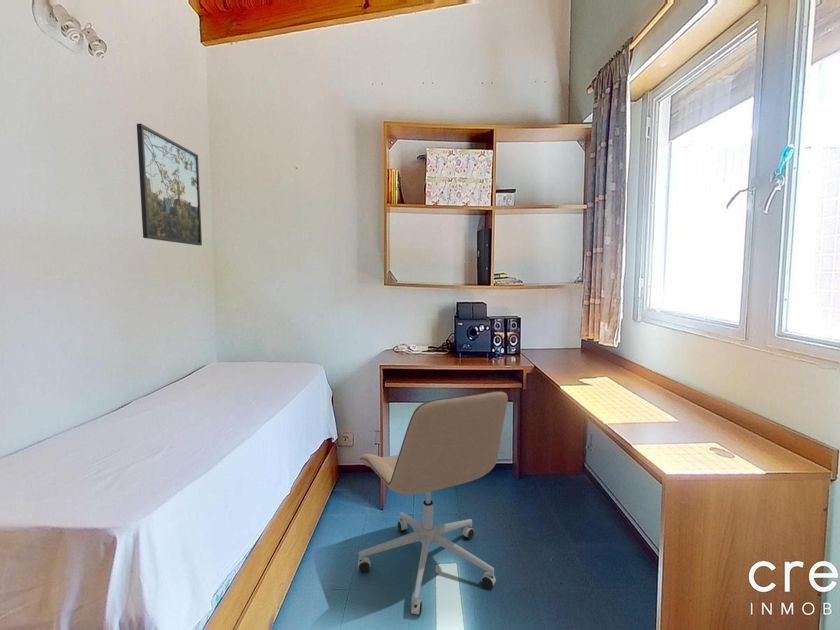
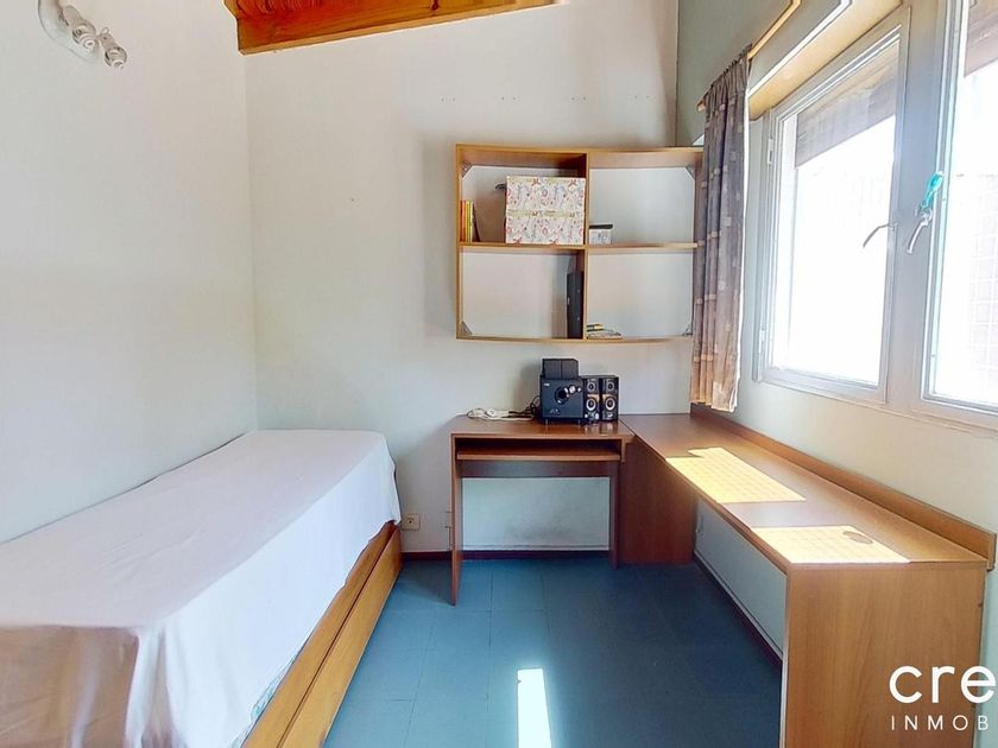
- office chair [357,390,509,617]
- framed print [136,123,203,246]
